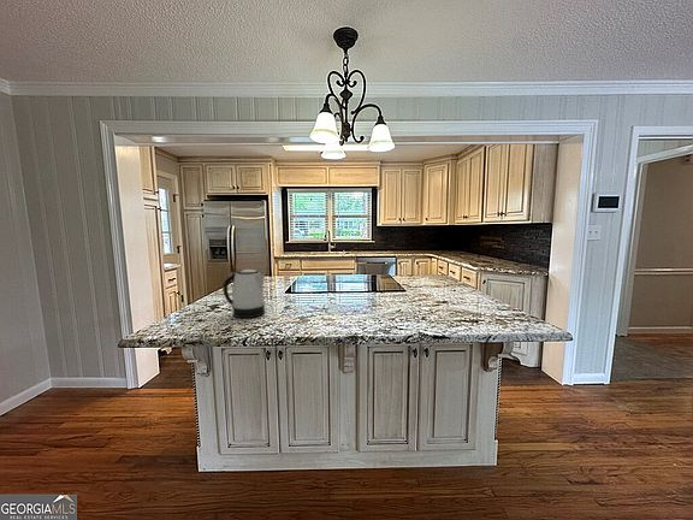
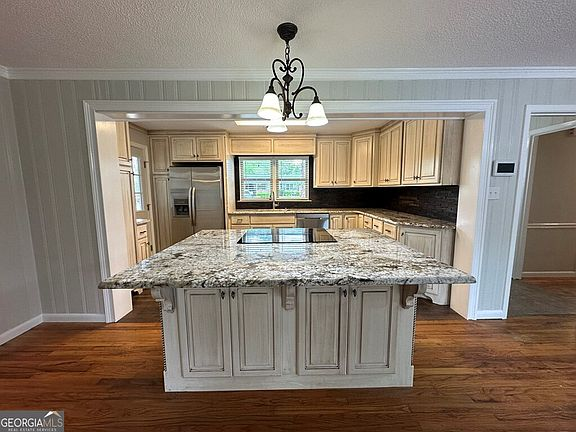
- kettle [221,268,266,319]
